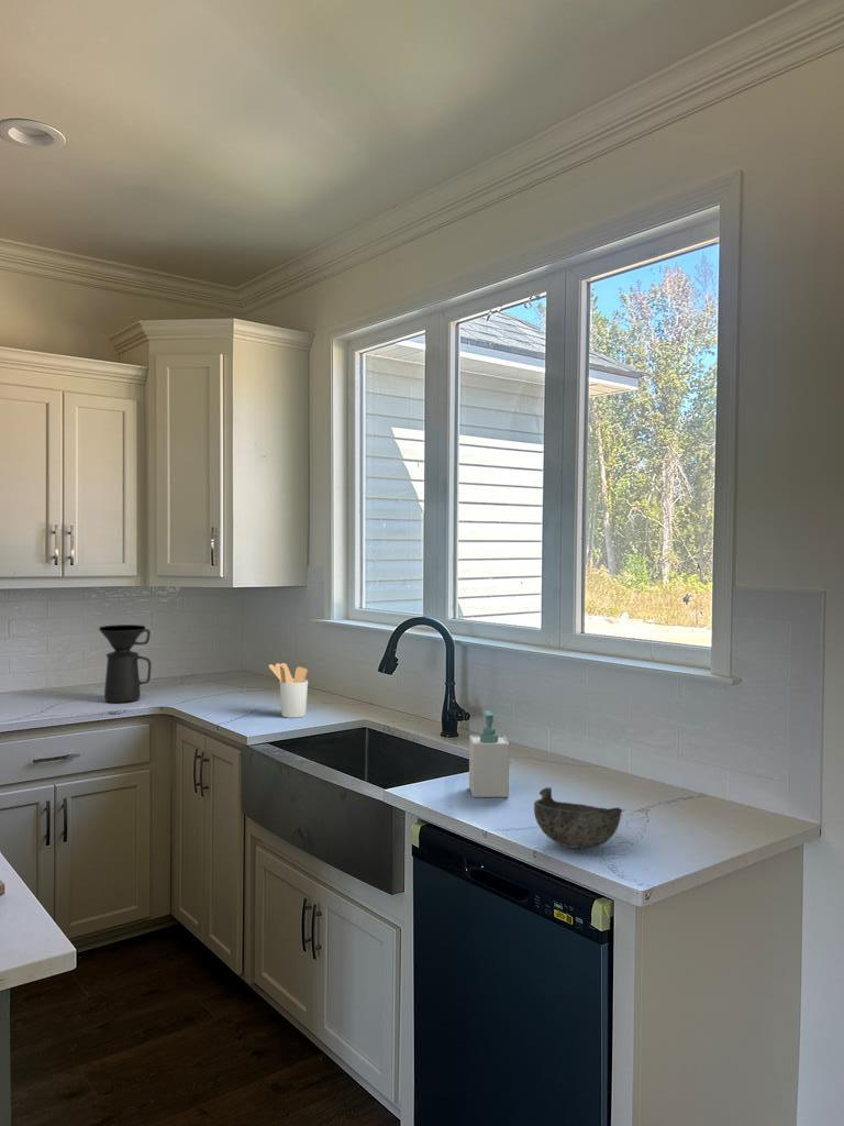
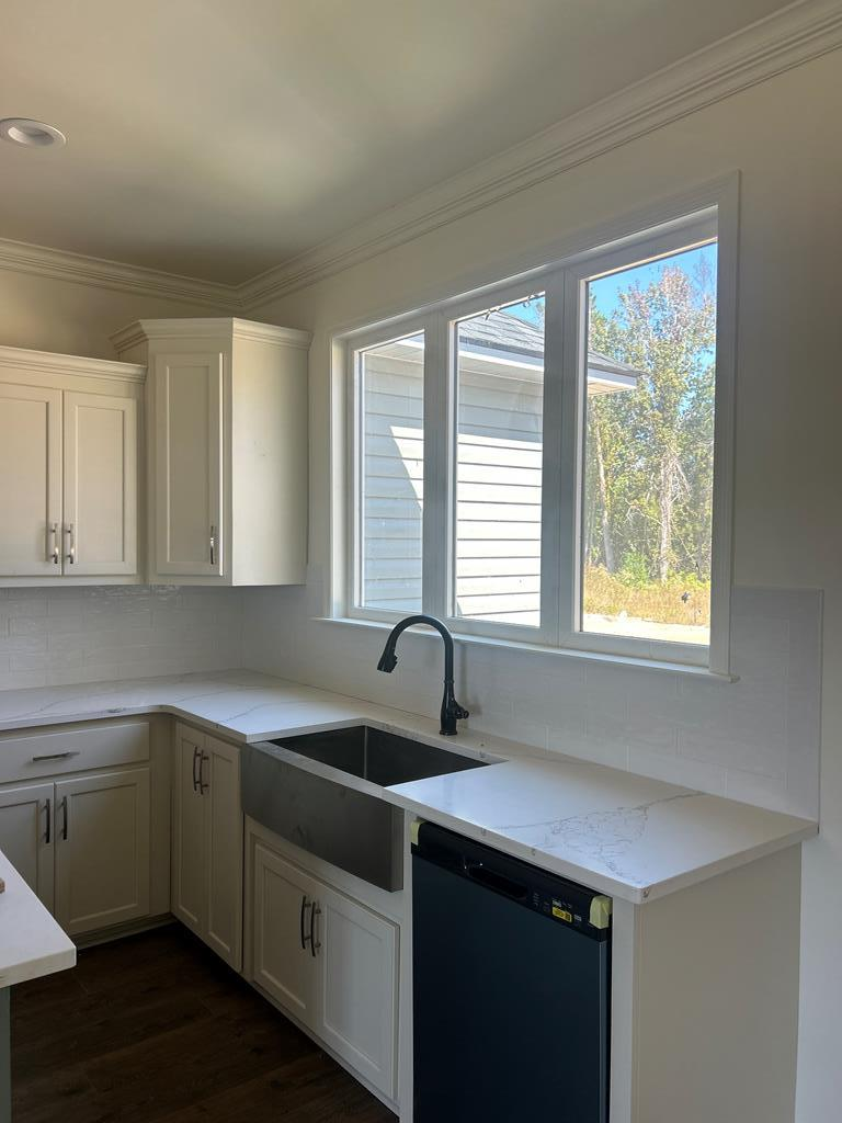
- soap bottle [468,709,510,798]
- coffee maker [98,623,152,704]
- bowl [533,786,623,850]
- utensil holder [268,662,309,719]
